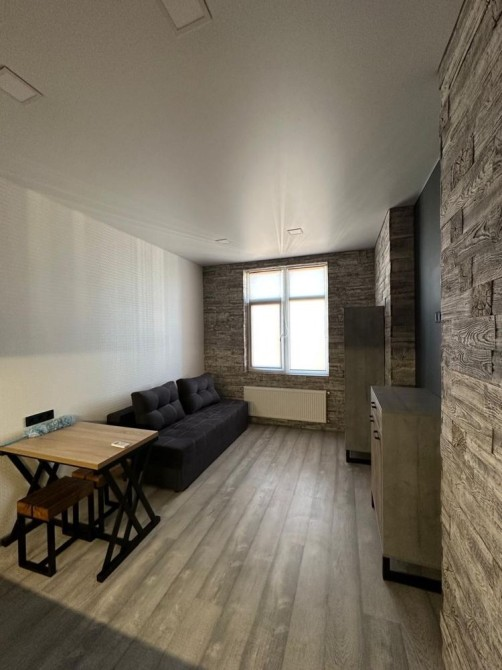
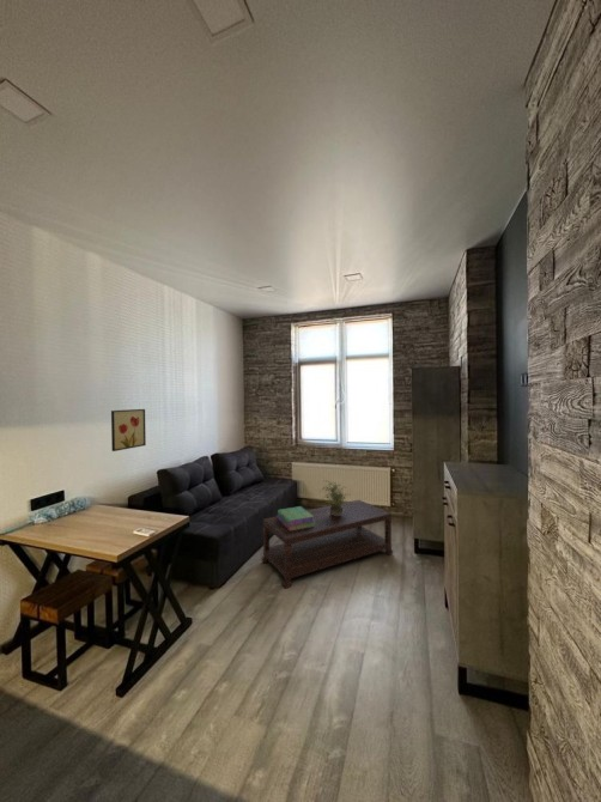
+ stack of books [275,505,315,530]
+ potted plant [318,479,350,516]
+ coffee table [260,499,394,589]
+ wall art [110,408,147,452]
